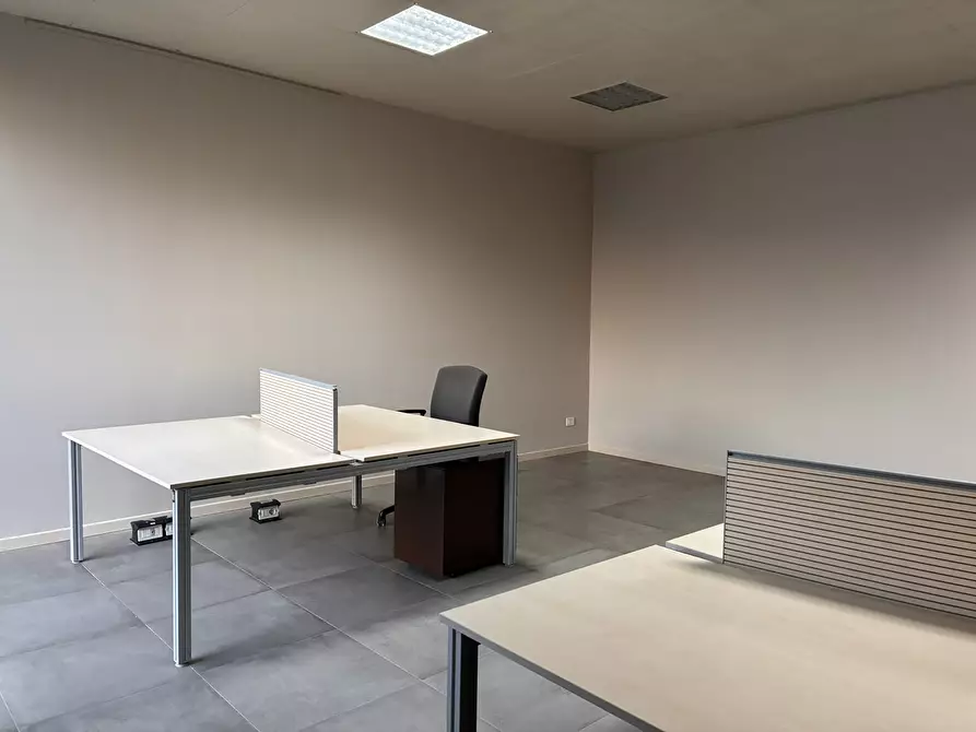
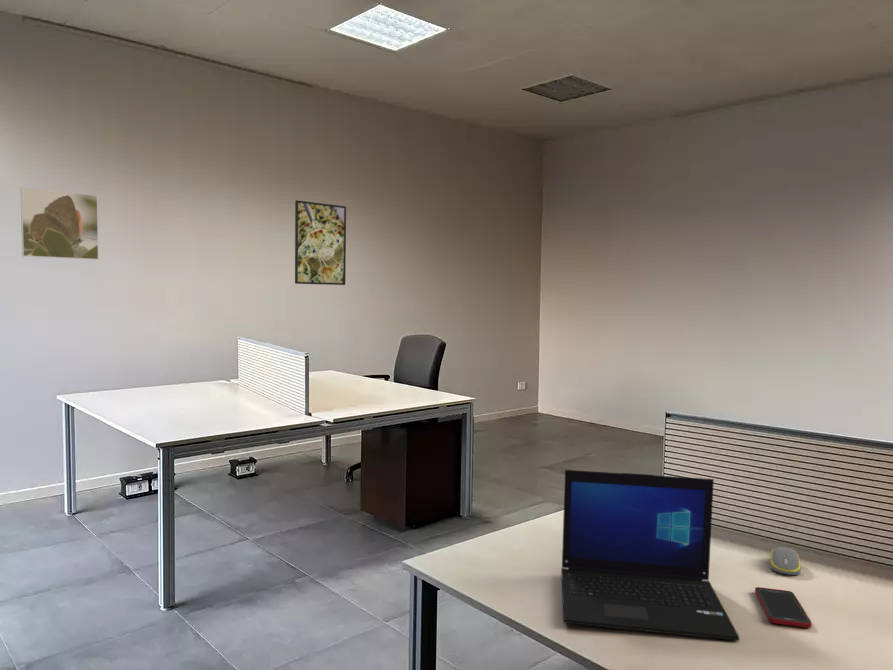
+ computer mouse [769,546,802,576]
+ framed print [294,199,347,286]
+ cell phone [754,586,812,629]
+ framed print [20,186,100,261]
+ laptop [560,469,740,642]
